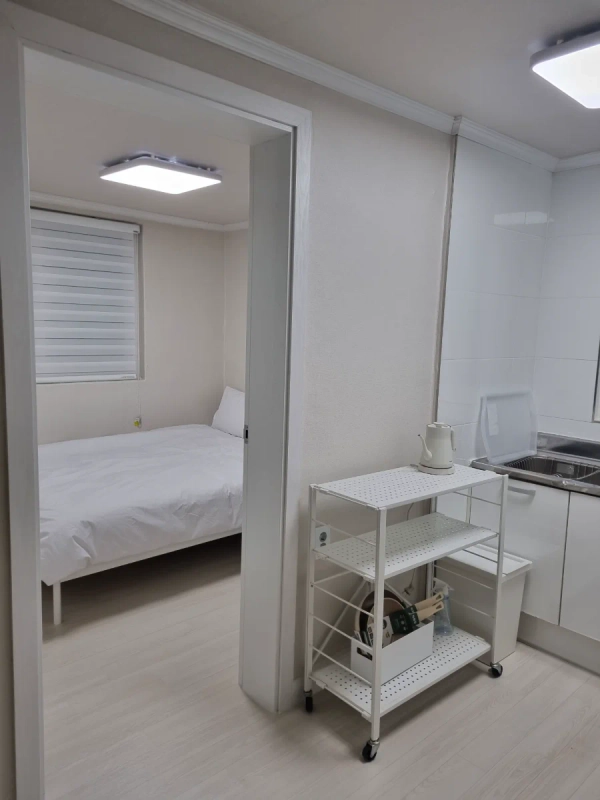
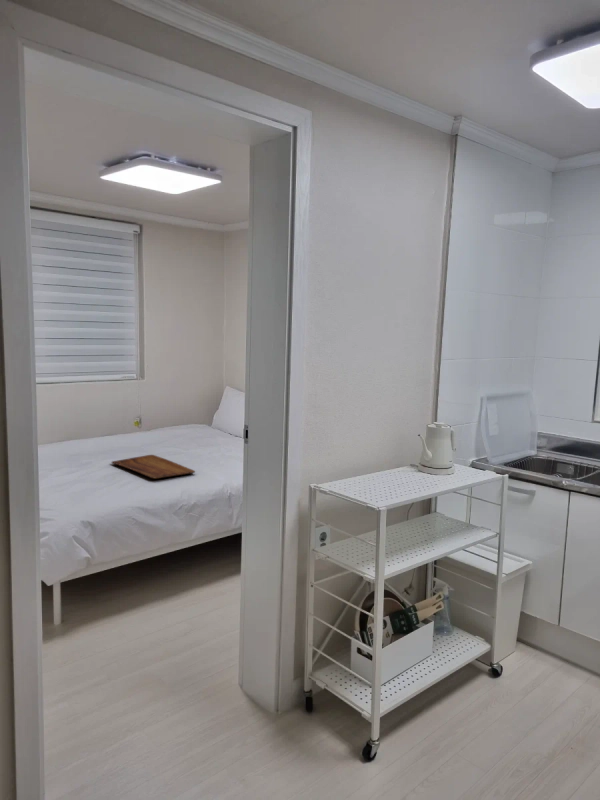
+ tray [111,454,196,479]
